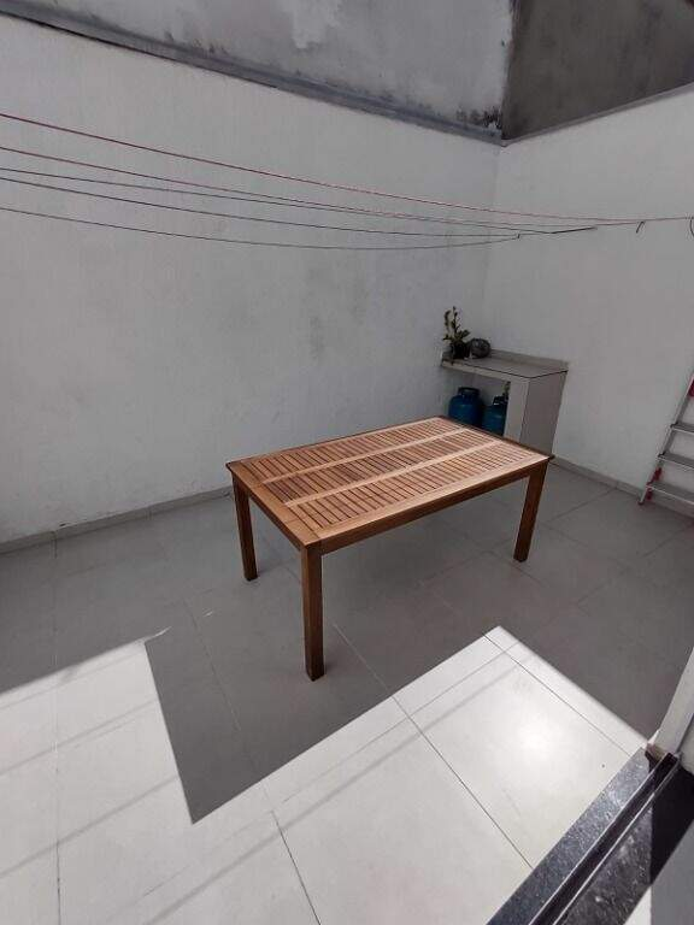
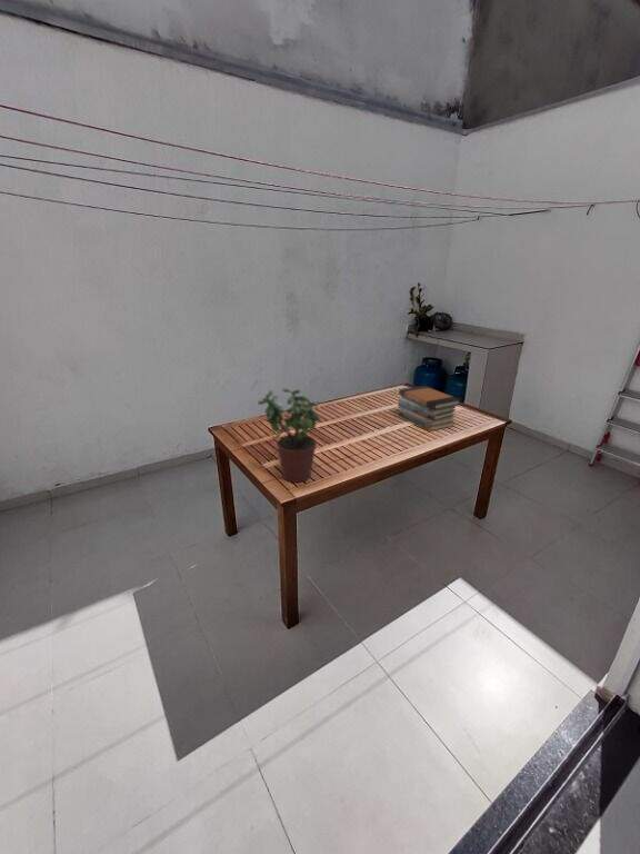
+ potted plant [257,387,321,484]
+ book stack [397,385,462,433]
